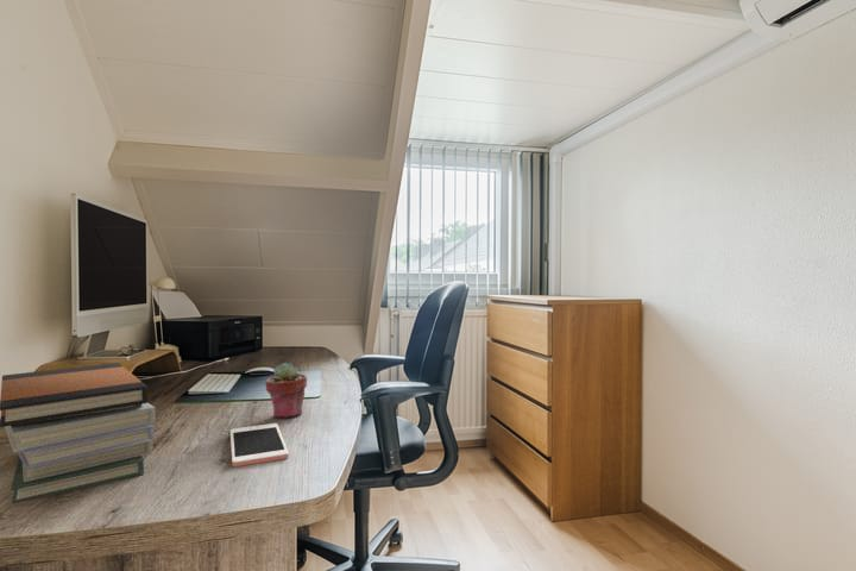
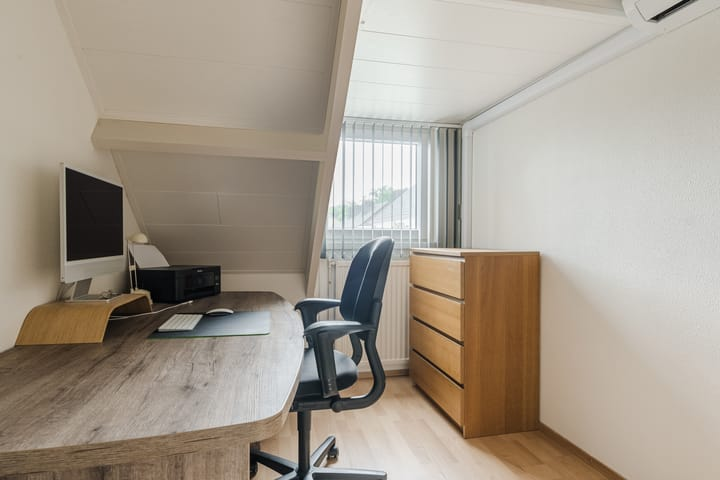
- book stack [0,362,156,504]
- potted succulent [264,362,308,420]
- cell phone [229,422,289,468]
